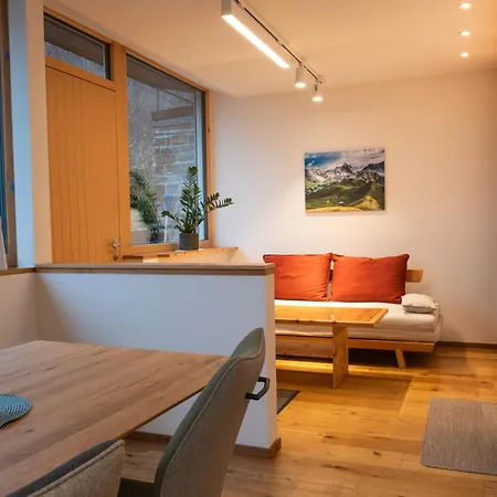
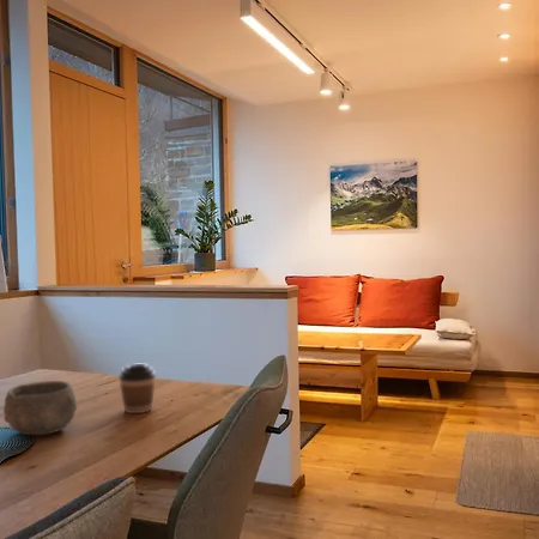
+ coffee cup [117,363,157,414]
+ bowl [2,380,78,436]
